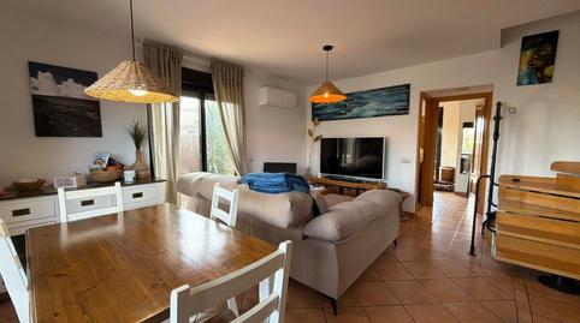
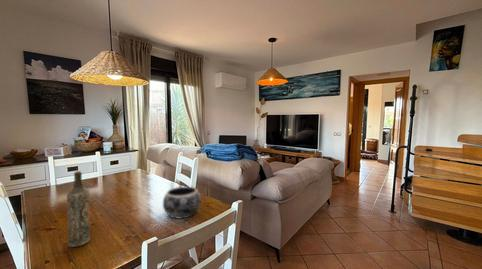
+ decorative bowl [162,185,202,219]
+ bottle [66,170,91,248]
